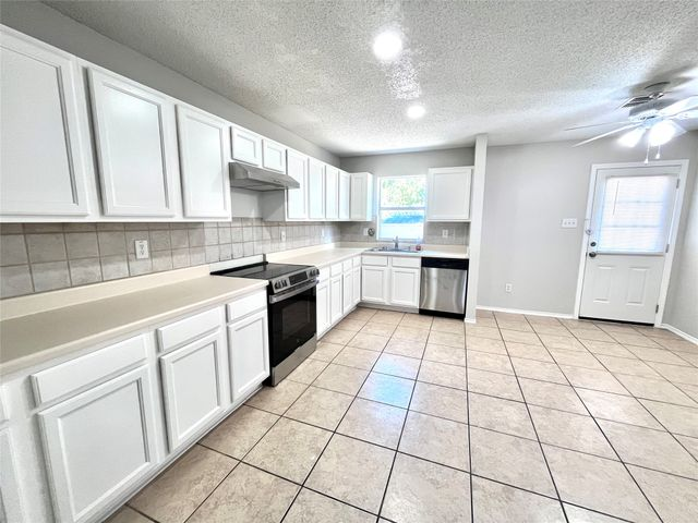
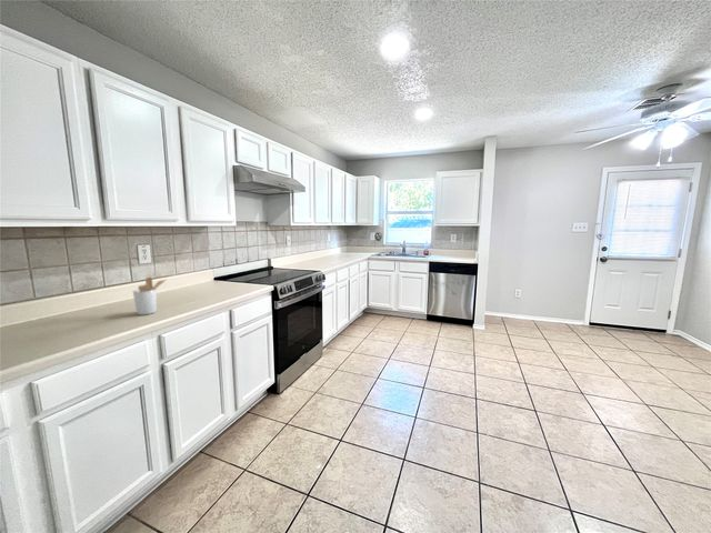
+ utensil holder [132,275,167,316]
